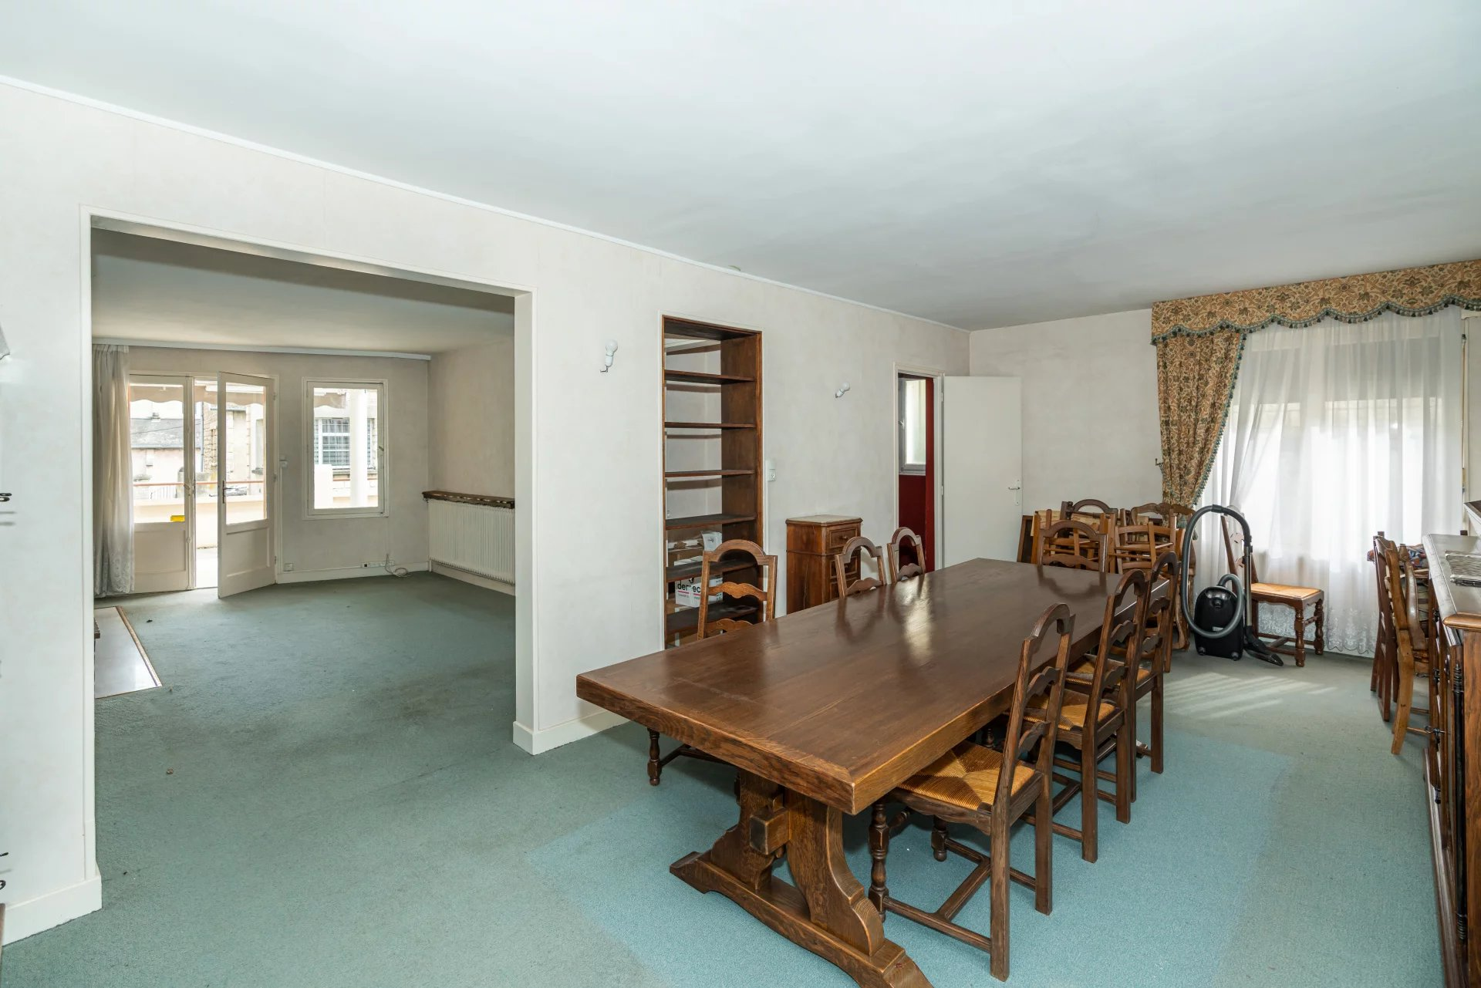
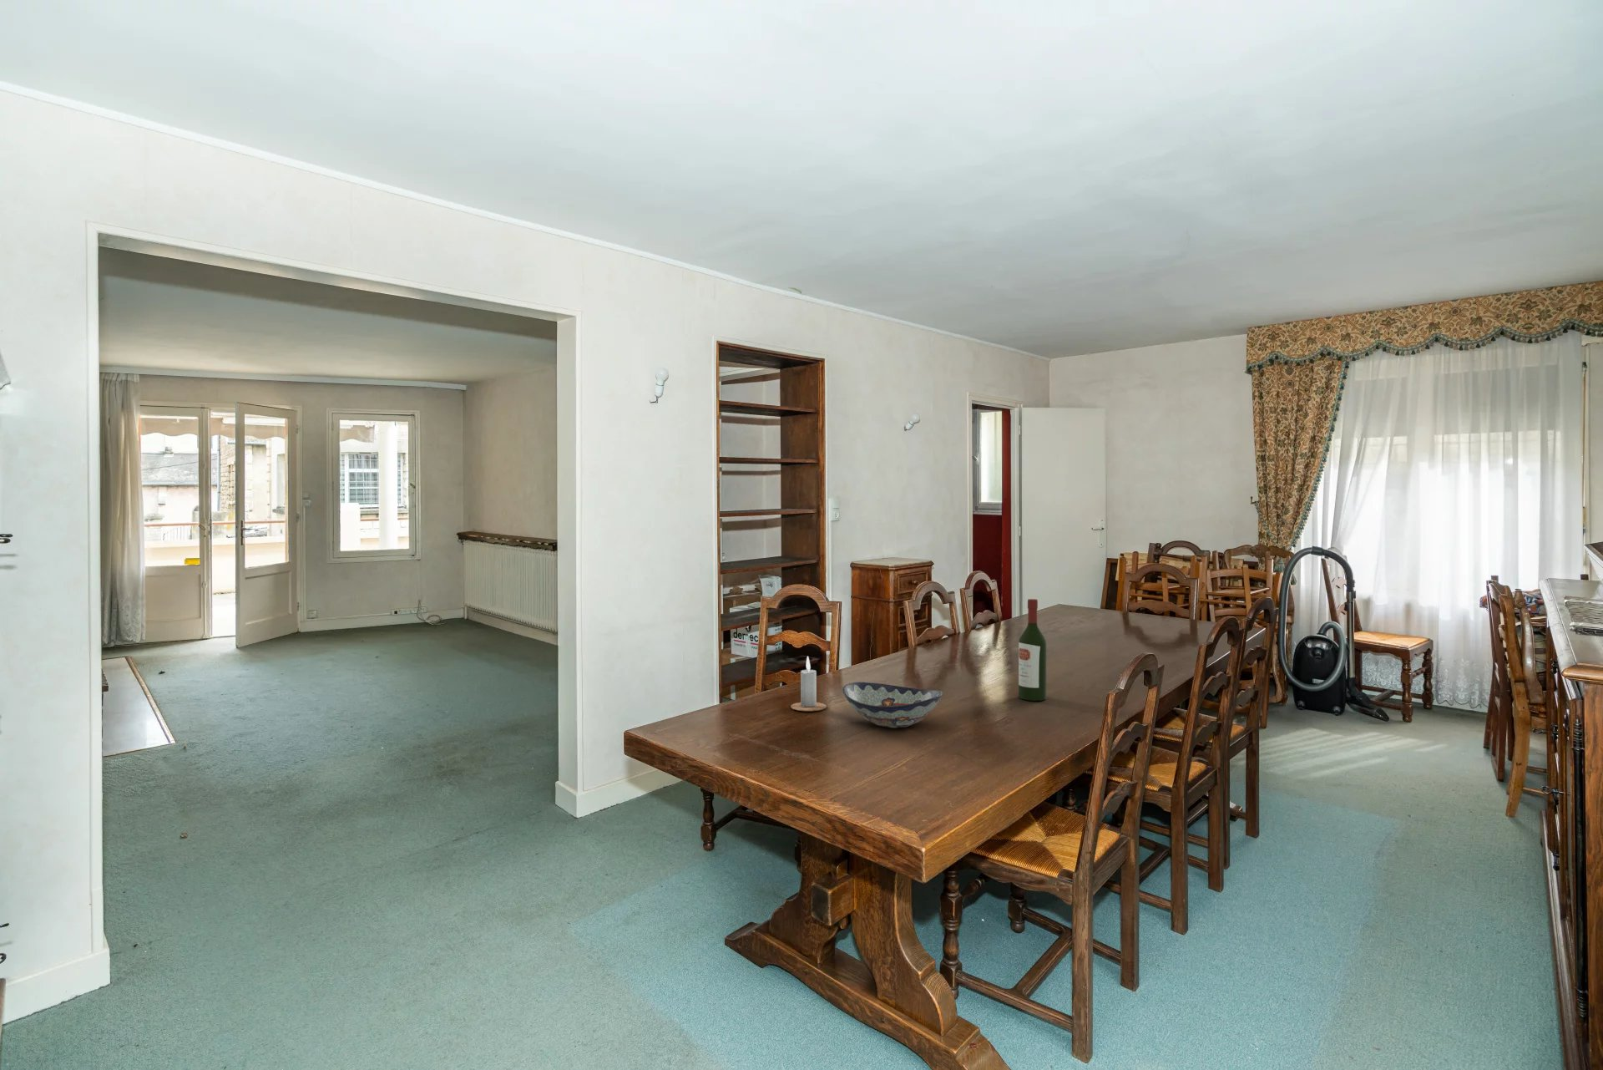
+ decorative bowl [841,682,944,728]
+ wine bottle [1018,598,1047,702]
+ candle [790,656,827,712]
